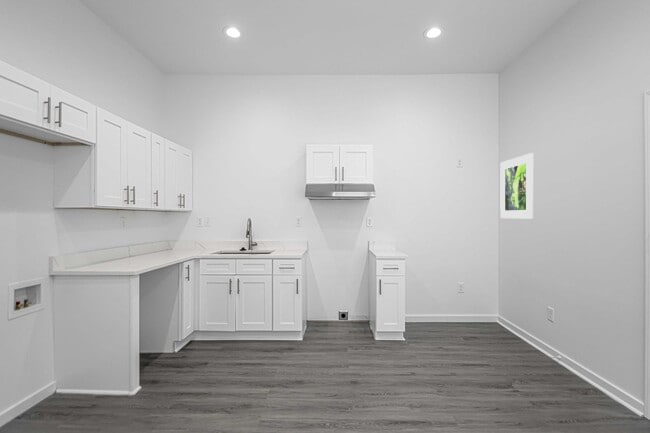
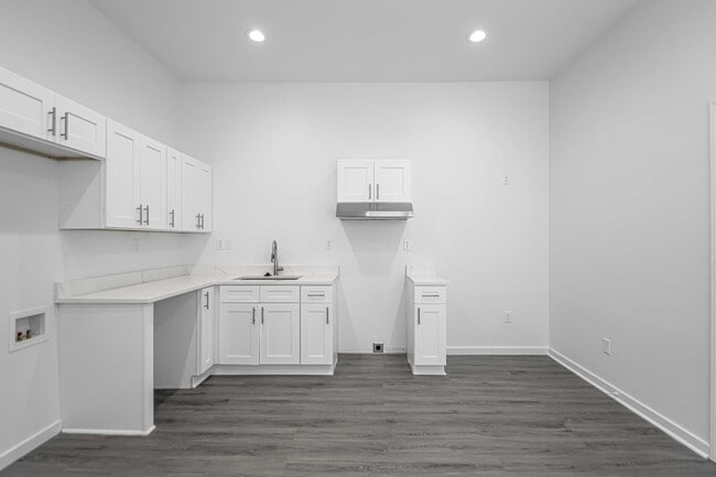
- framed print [499,152,534,219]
